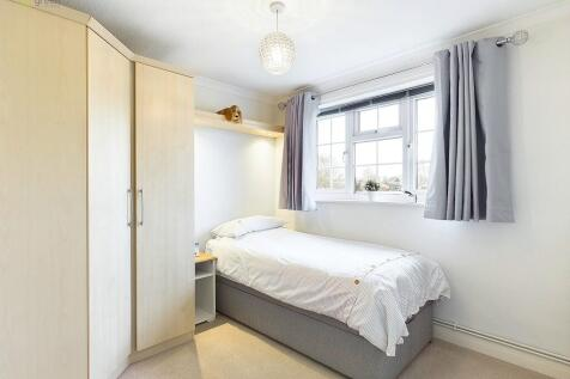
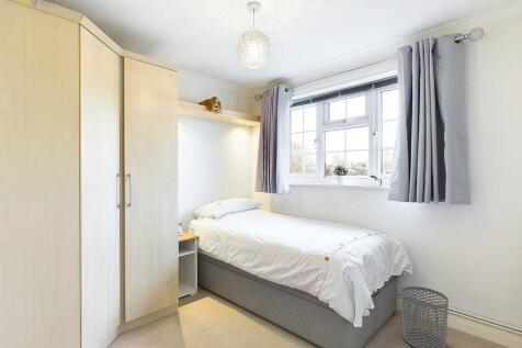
+ waste bin [400,285,450,348]
